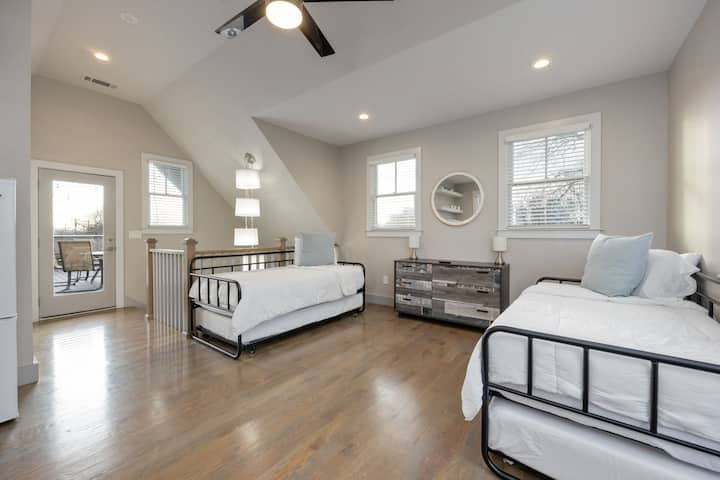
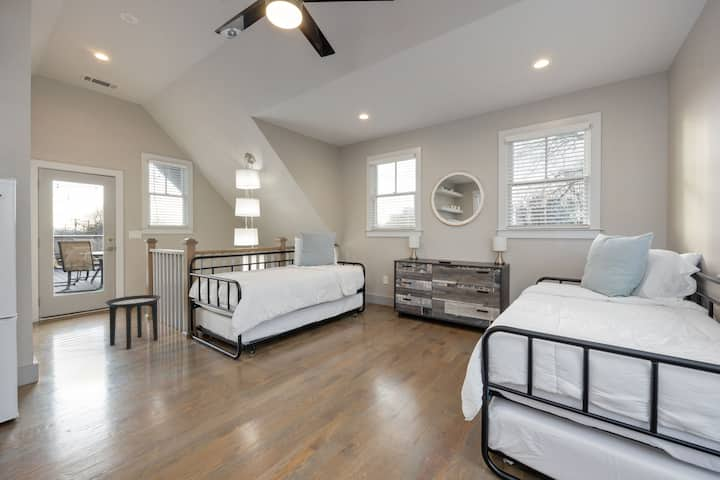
+ side table [104,294,162,350]
